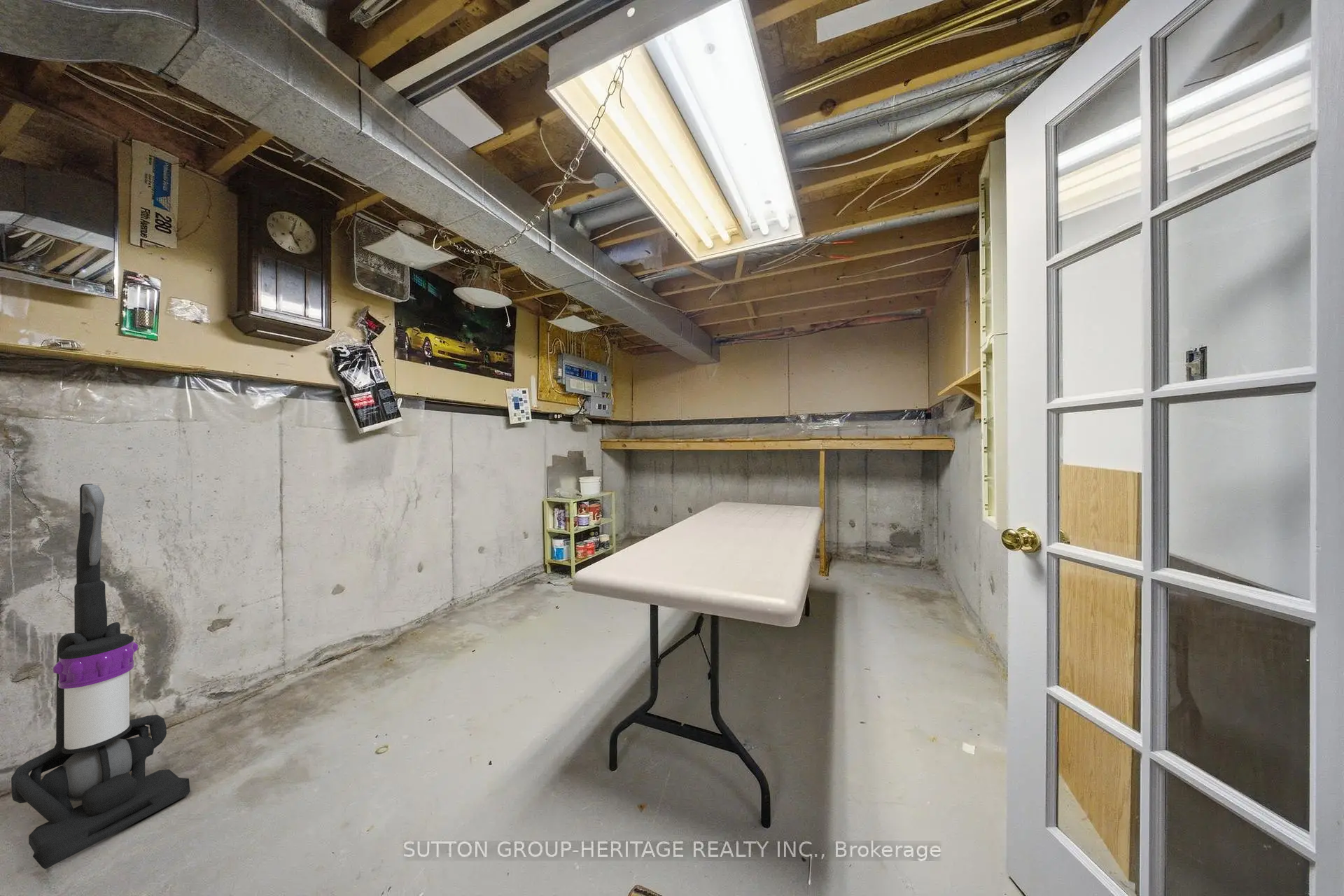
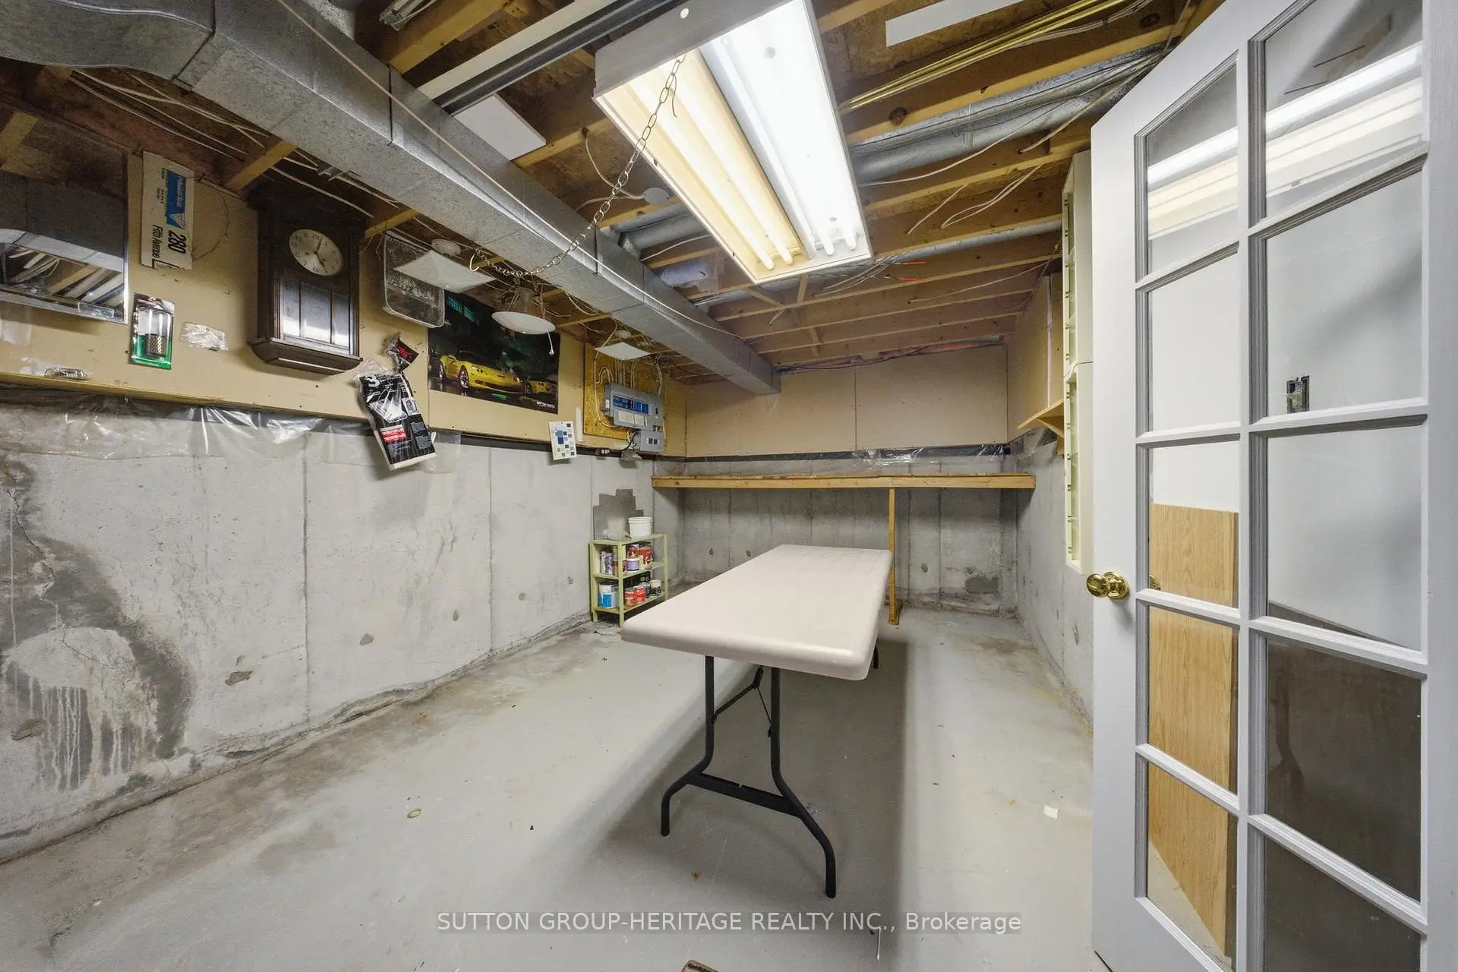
- vacuum cleaner [10,483,190,869]
